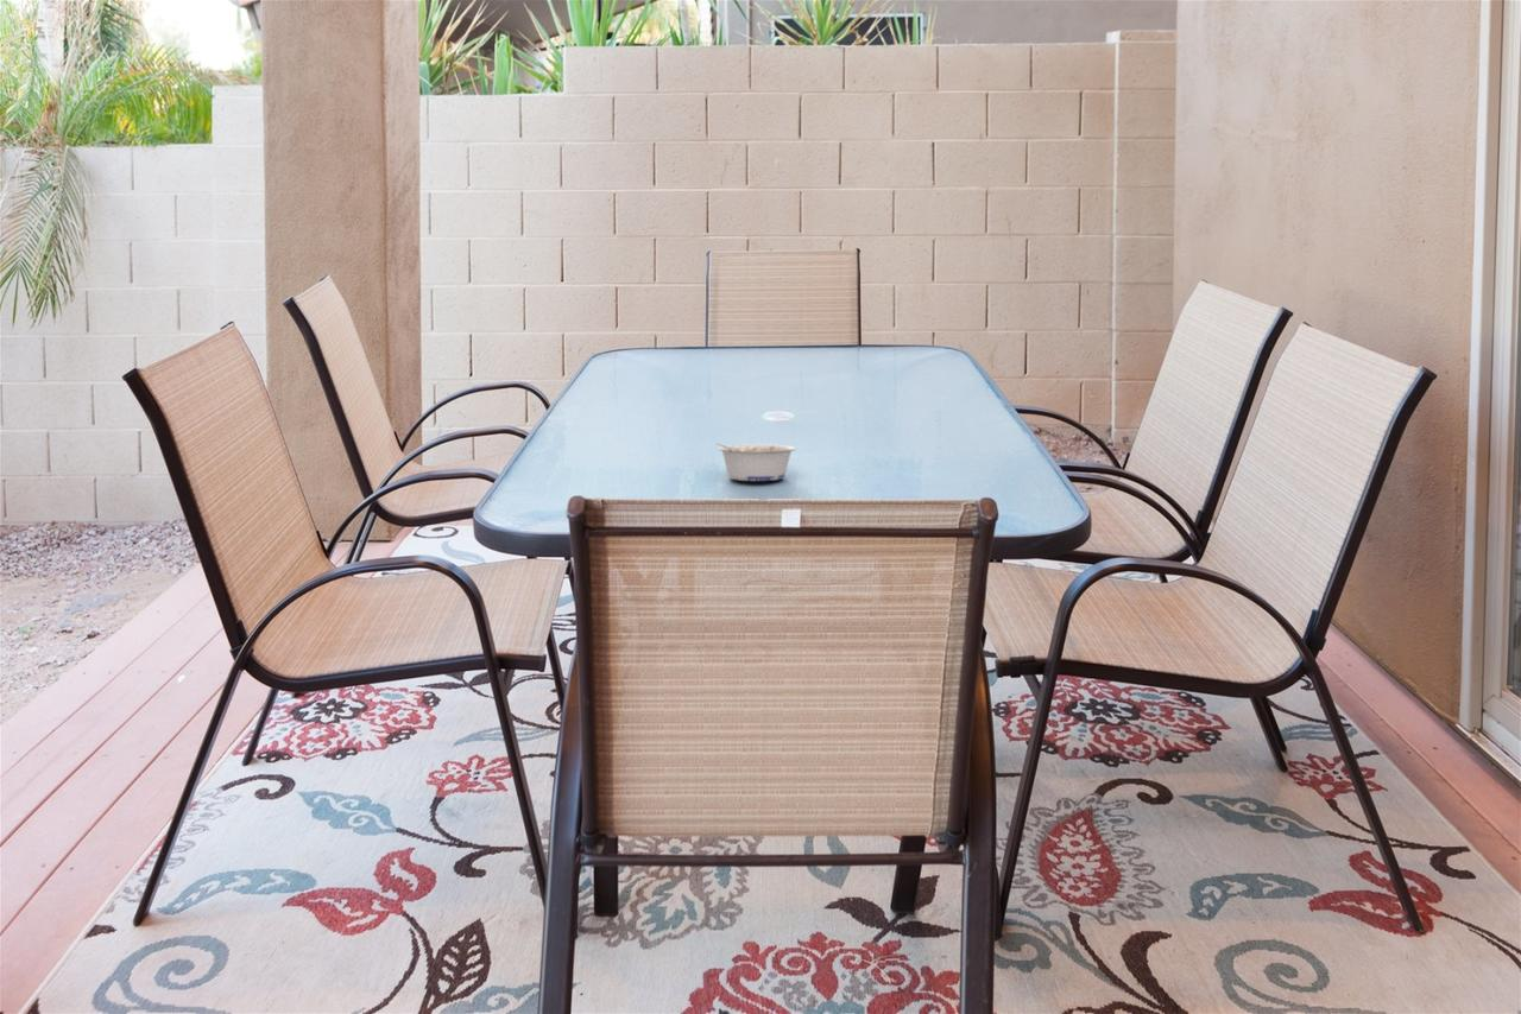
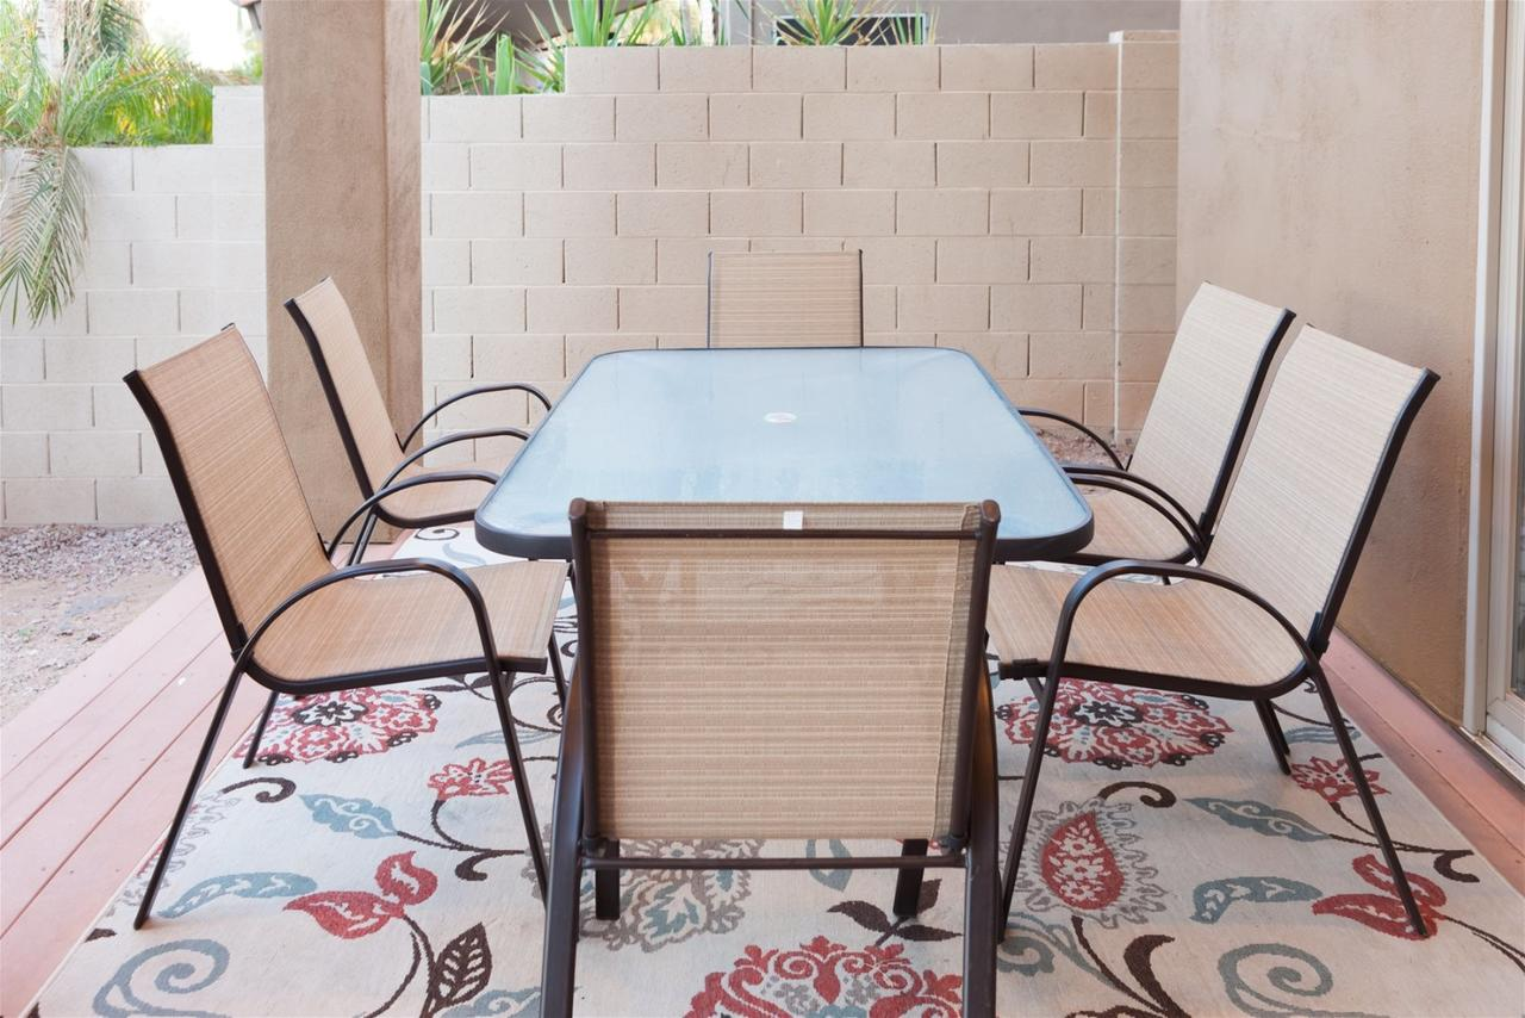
- legume [715,443,797,482]
